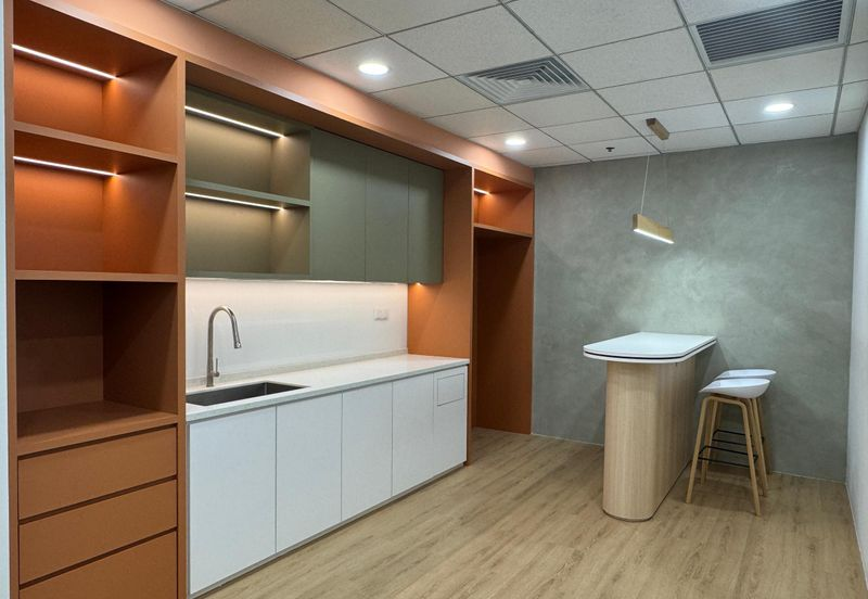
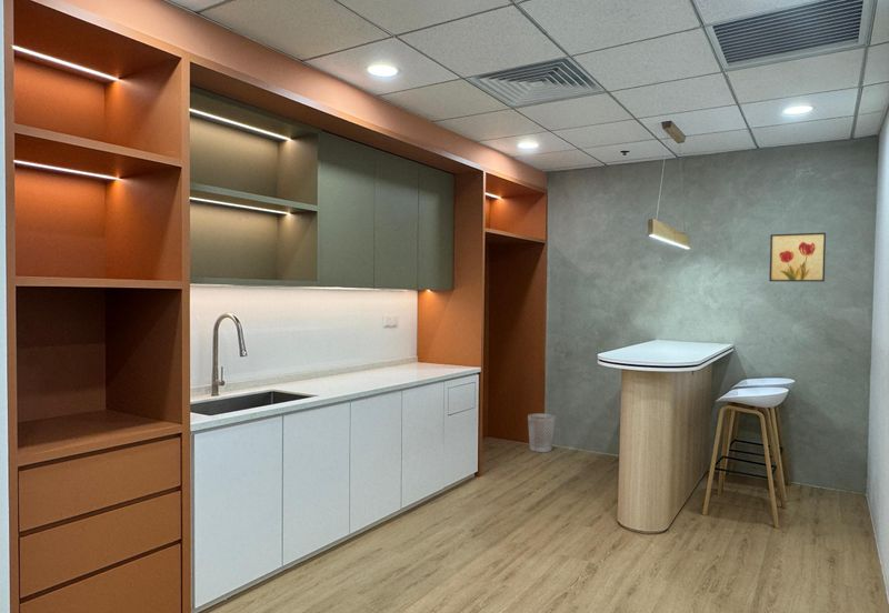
+ wastebasket [527,413,557,453]
+ wall art [768,232,827,283]
